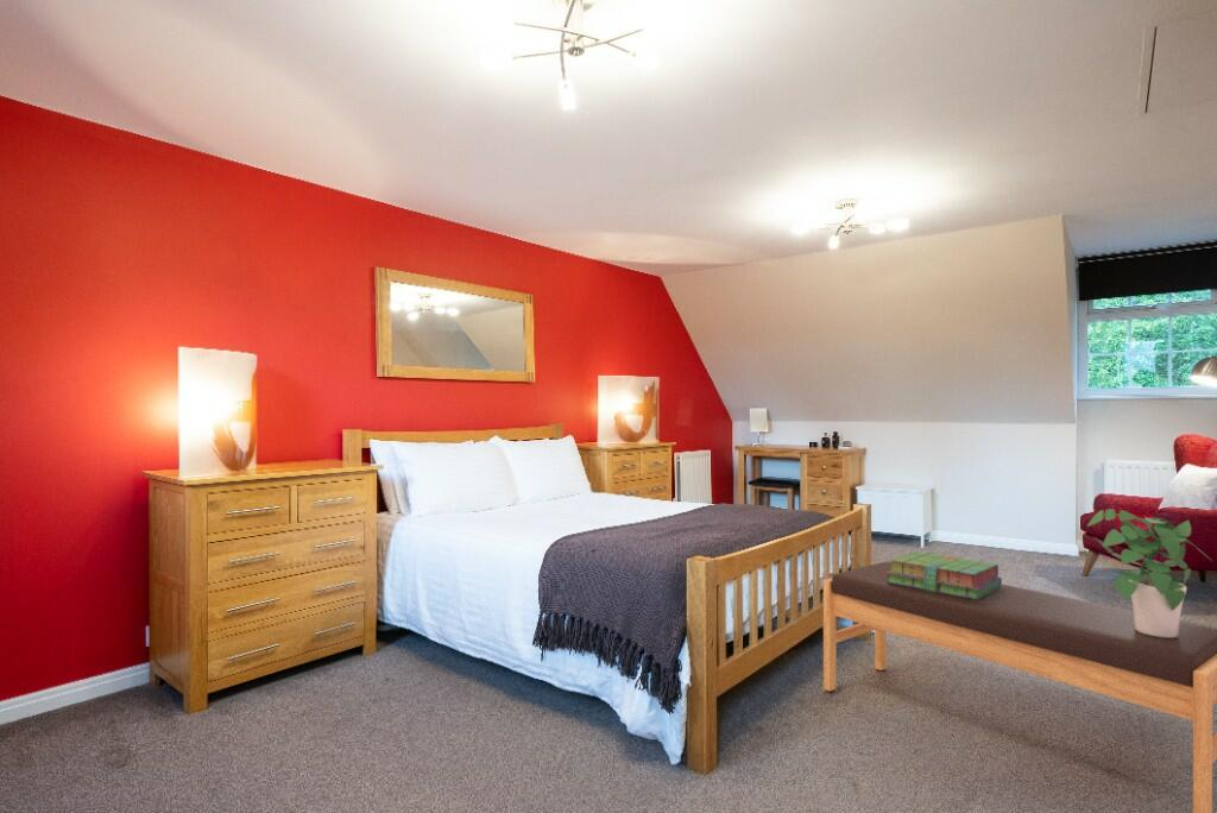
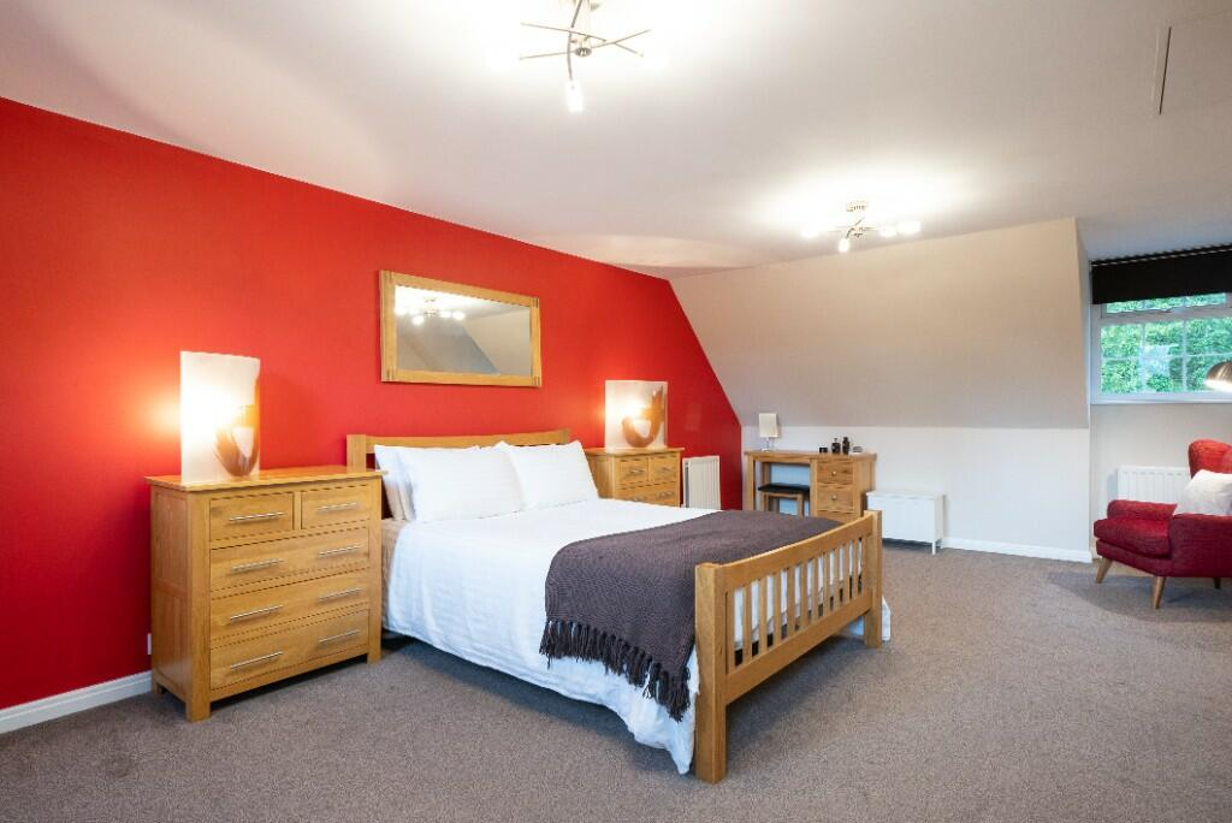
- potted plant [1086,508,1213,638]
- bench [822,561,1217,813]
- stack of books [887,550,1003,600]
